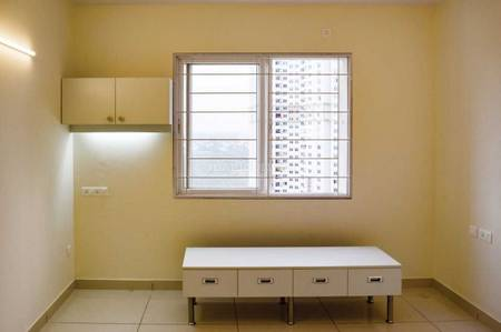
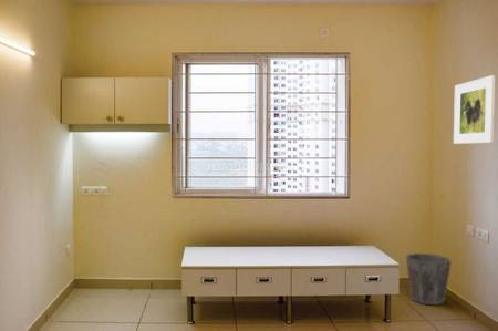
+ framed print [453,74,496,145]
+ waste bin [405,252,453,307]
